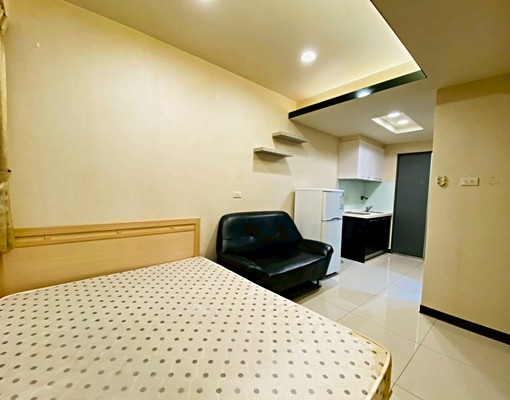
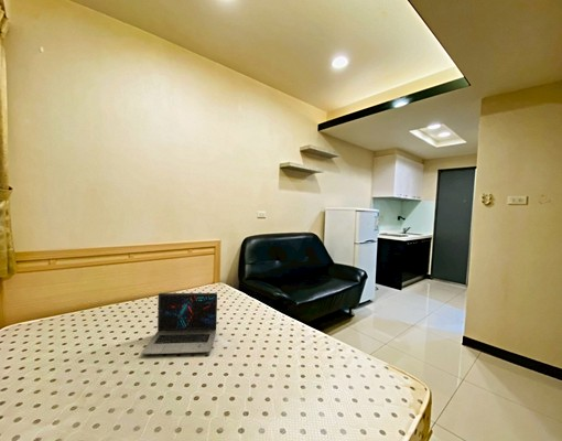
+ laptop [141,292,218,355]
